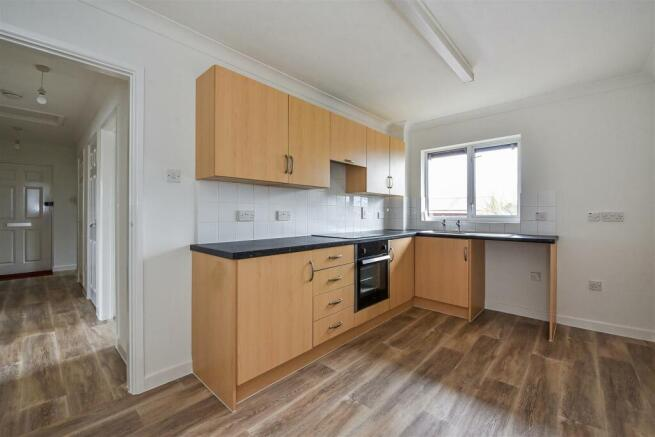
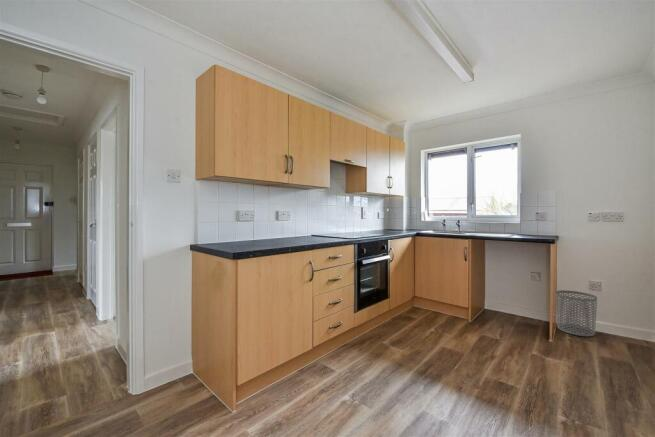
+ waste bin [555,289,598,337]
